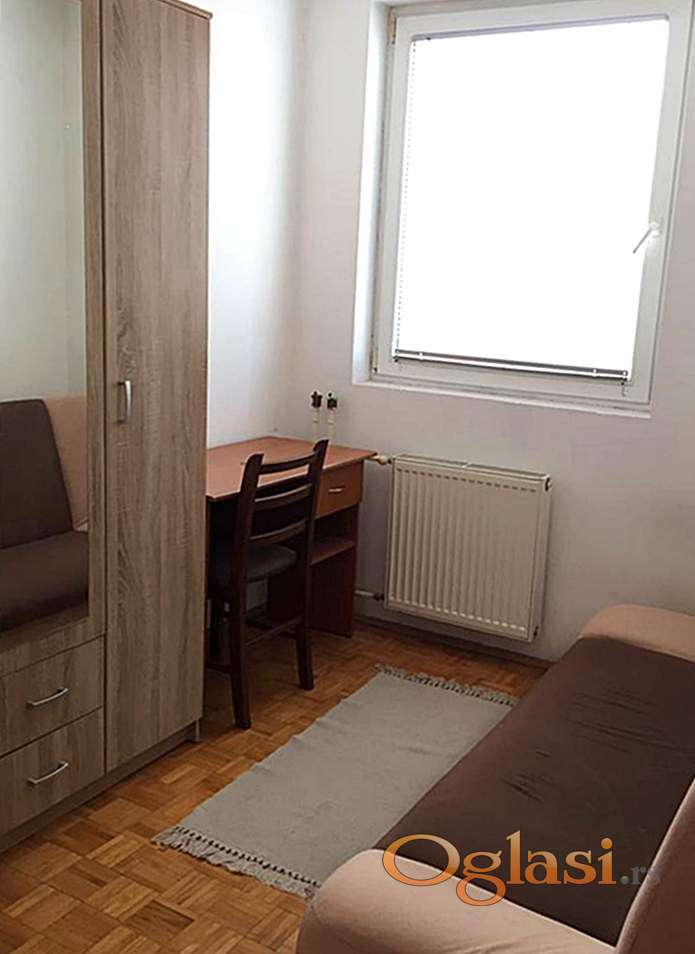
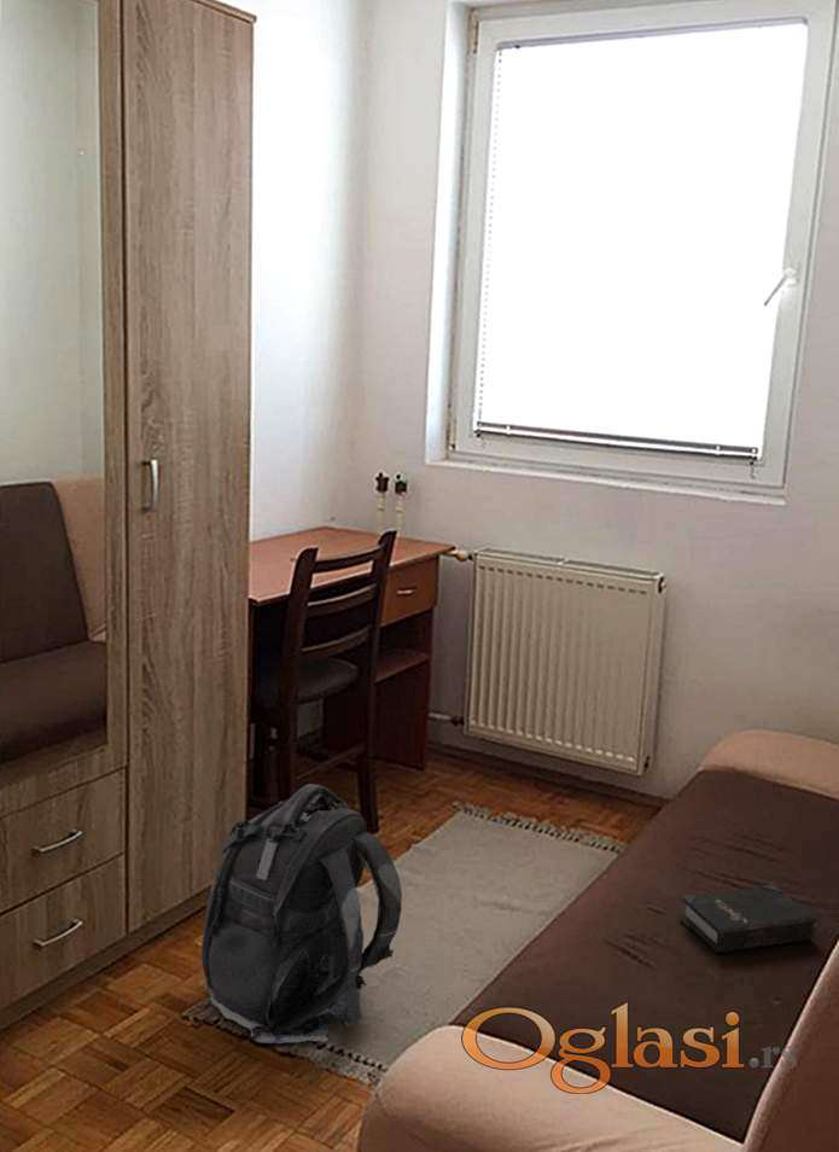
+ hardback book [678,884,817,954]
+ backpack [199,782,403,1045]
